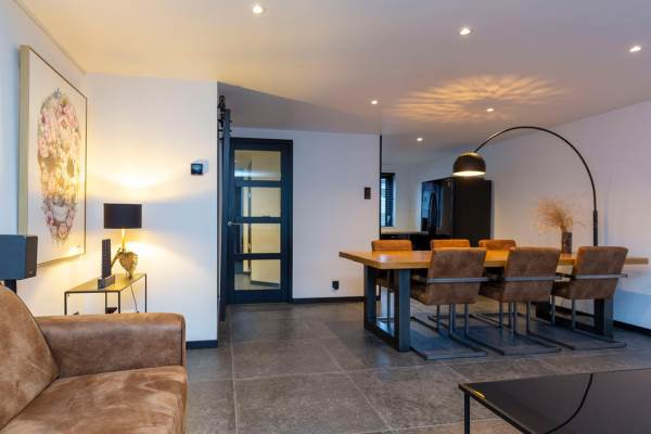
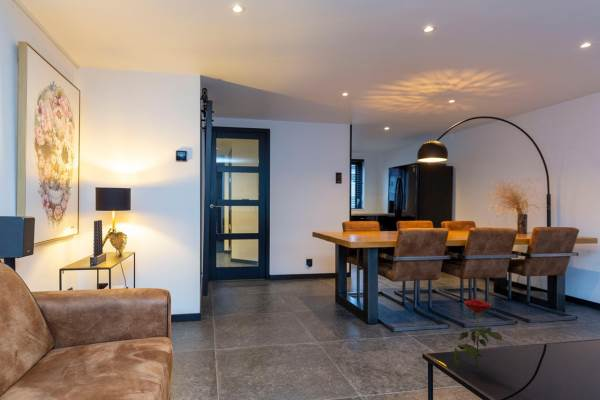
+ flower [453,299,503,374]
